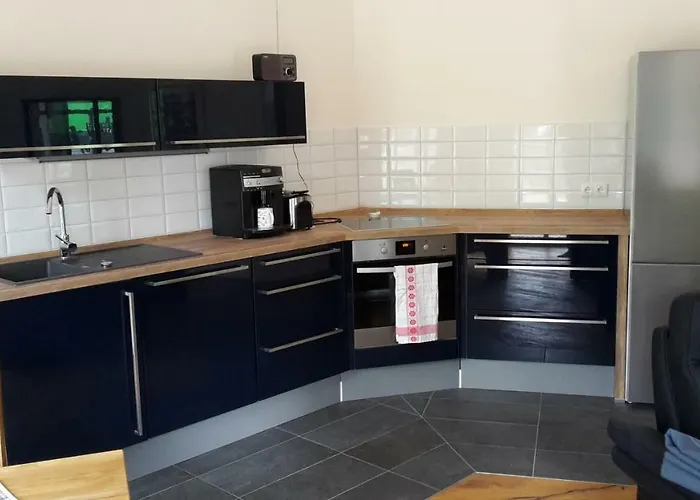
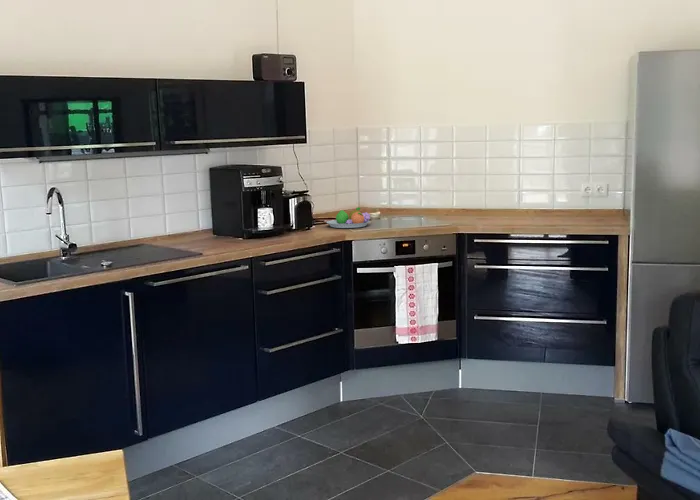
+ fruit bowl [325,207,371,229]
